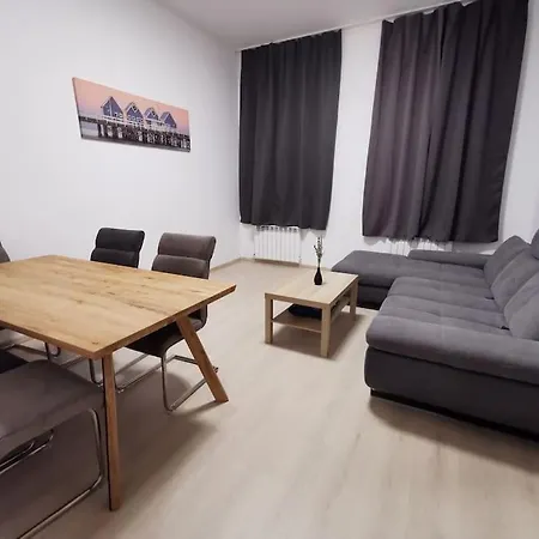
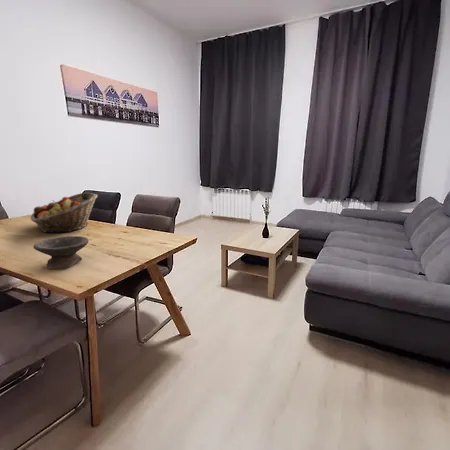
+ fruit basket [30,192,99,234]
+ bowl [33,235,89,270]
